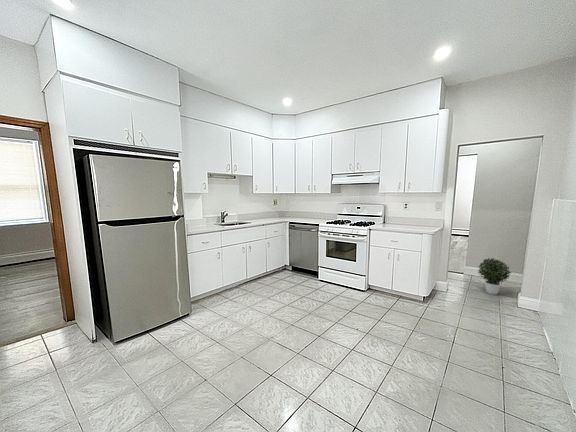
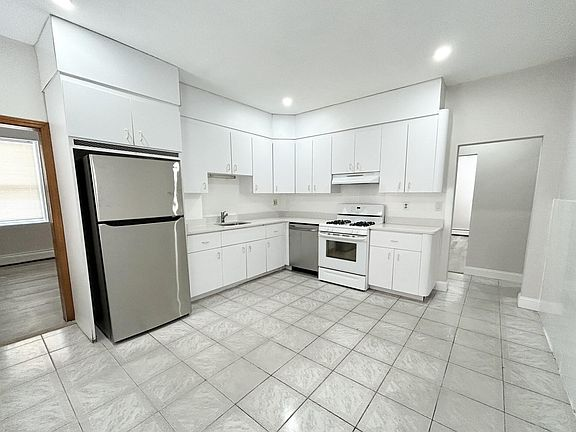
- potted plant [478,257,512,296]
